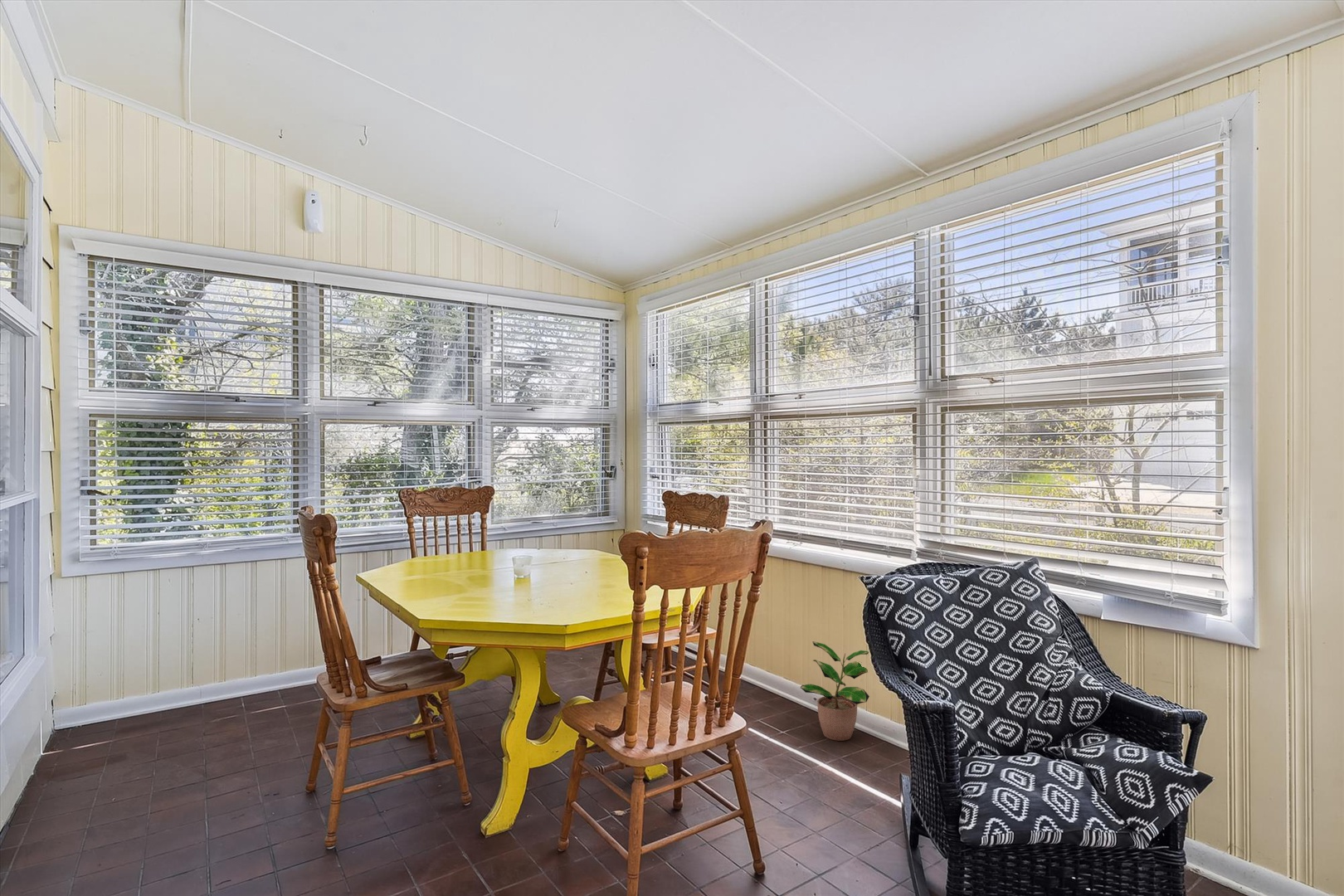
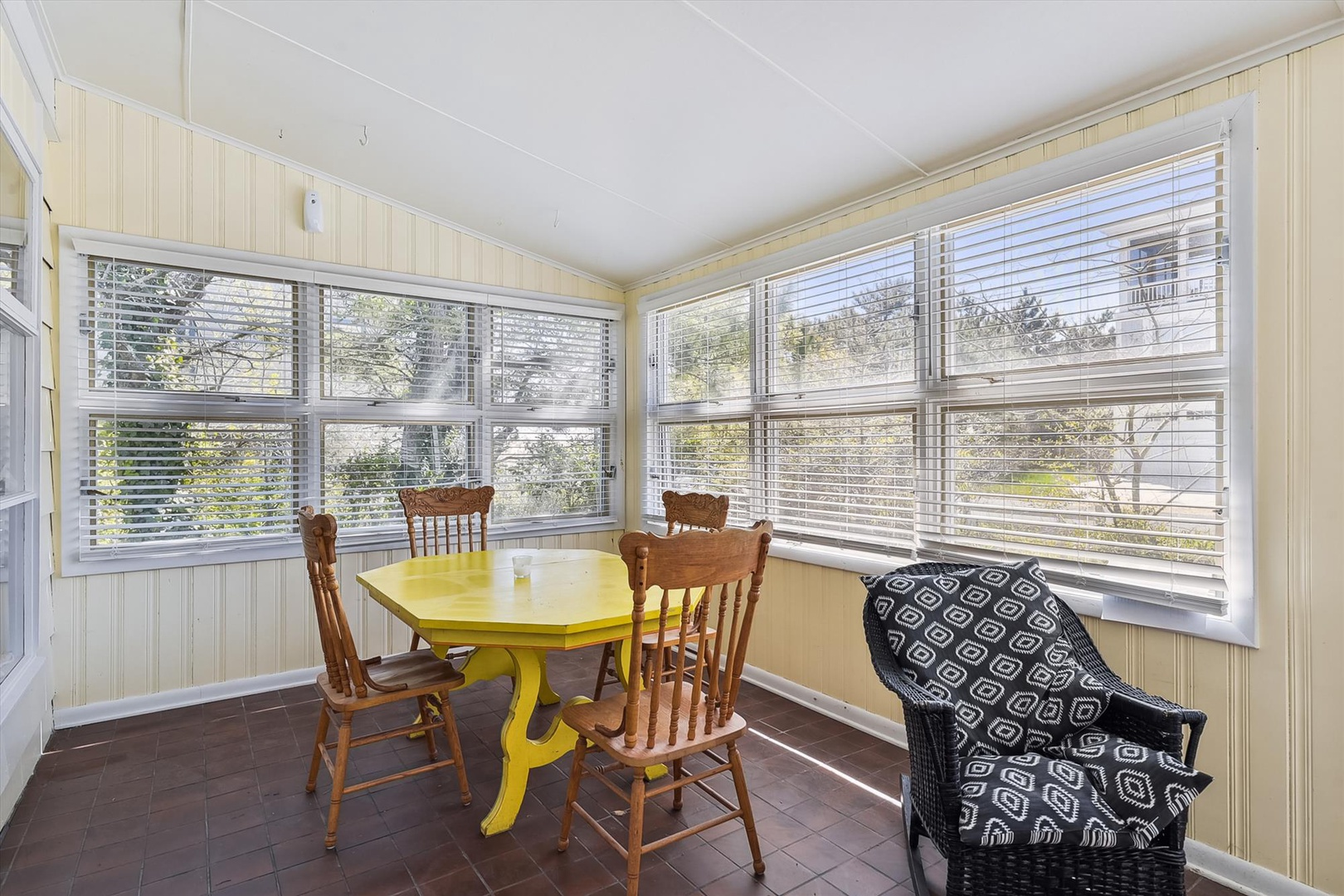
- potted plant [800,640,870,742]
